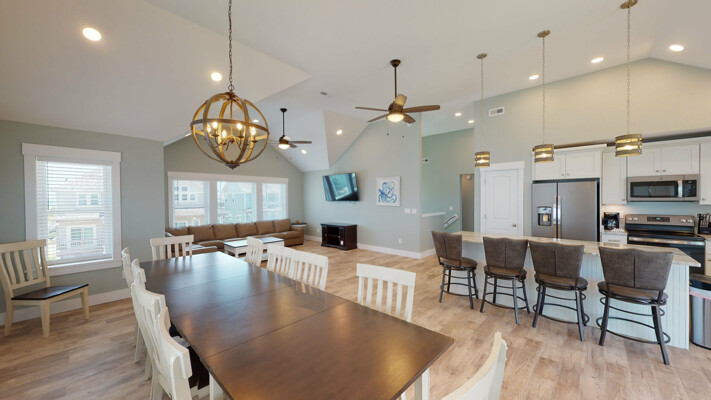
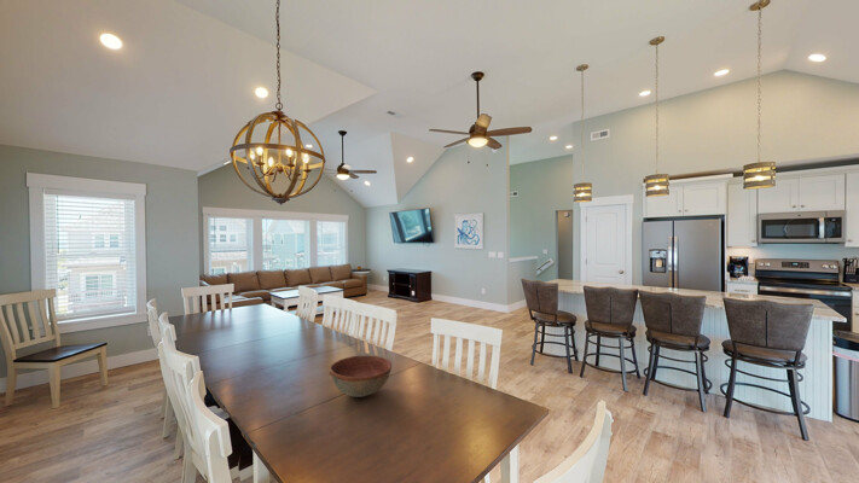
+ bowl [327,355,393,398]
